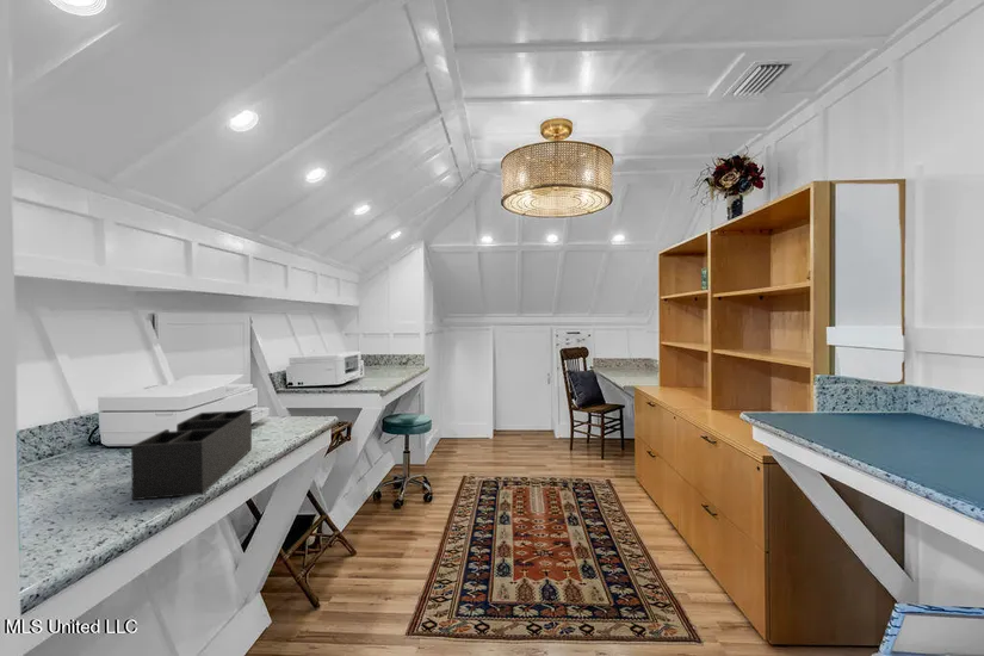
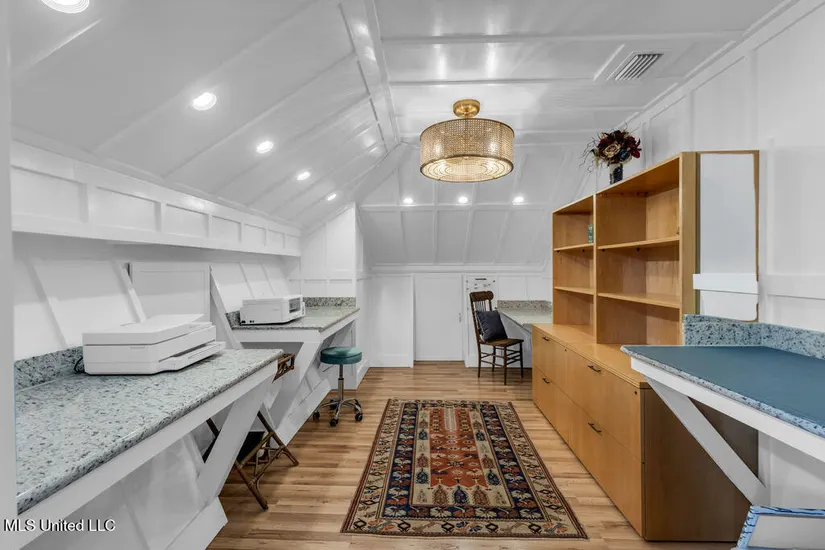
- desk organizer [130,409,253,501]
